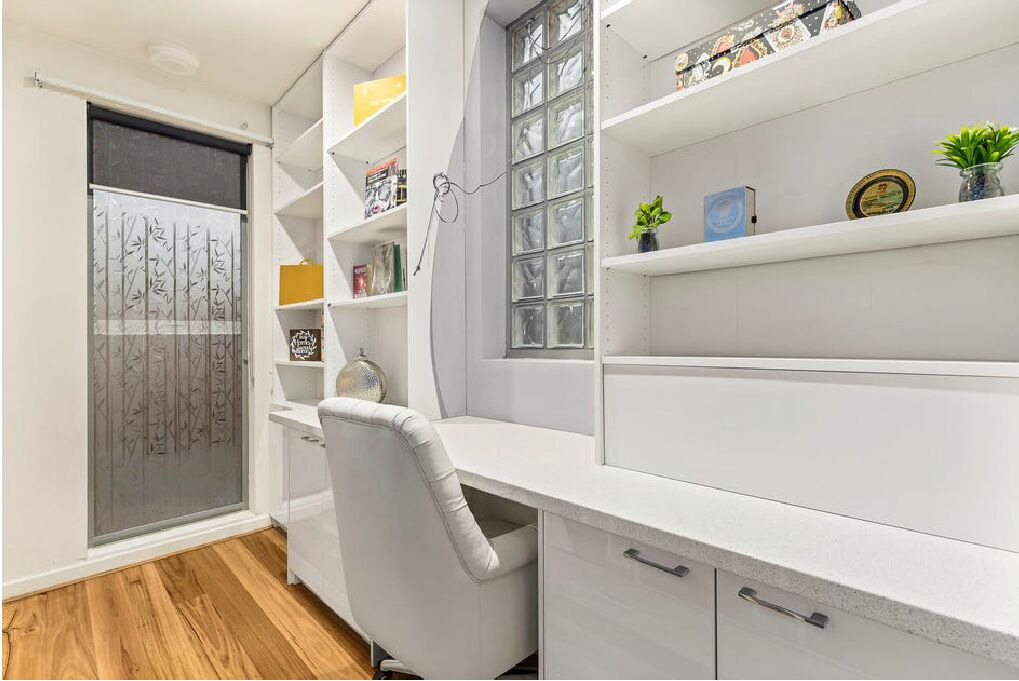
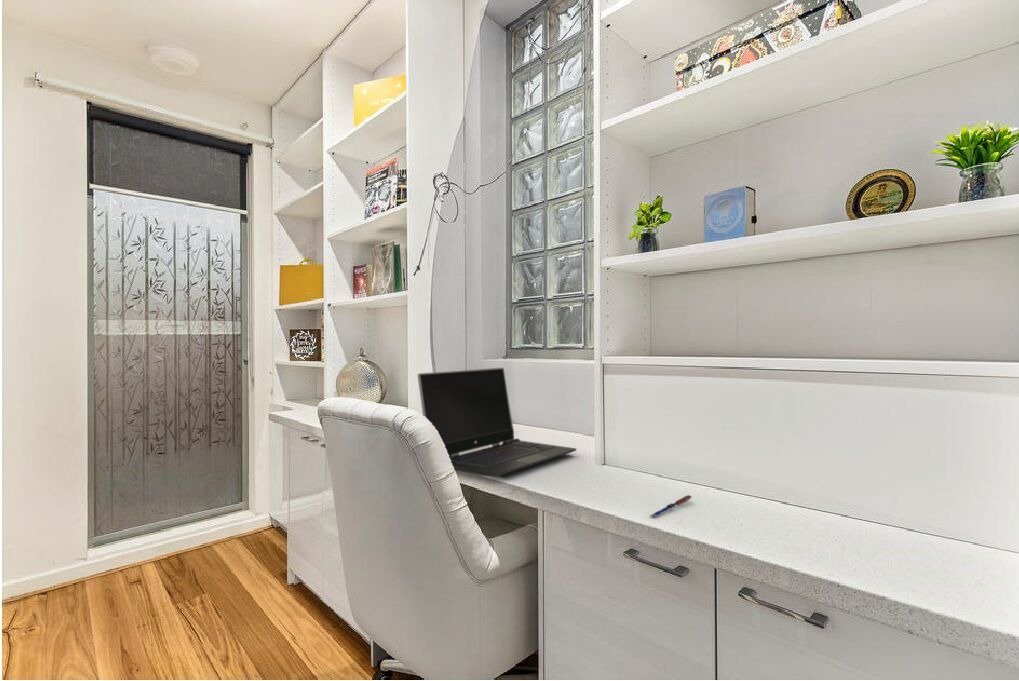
+ laptop computer [417,367,577,478]
+ pen [649,494,693,519]
